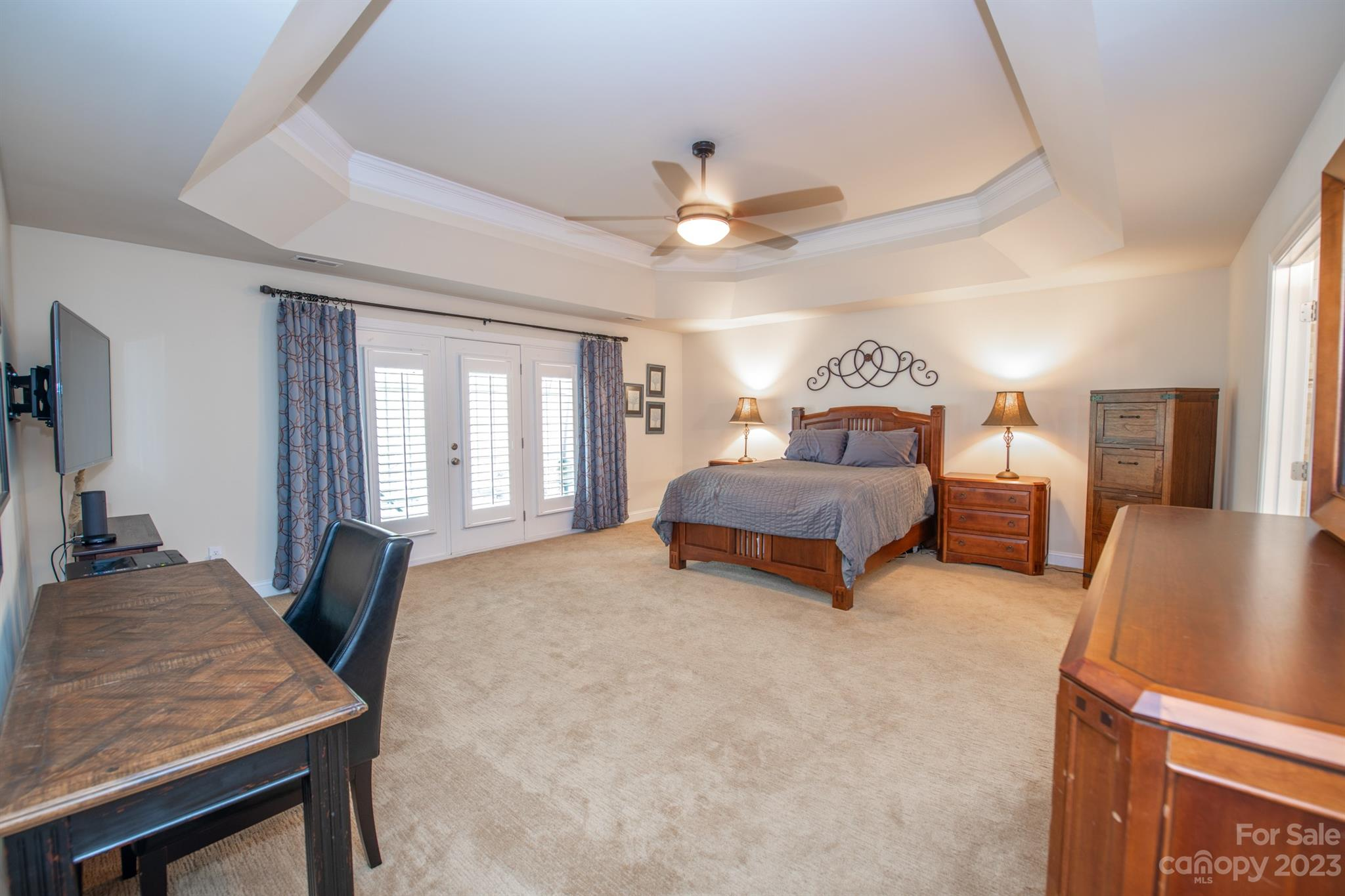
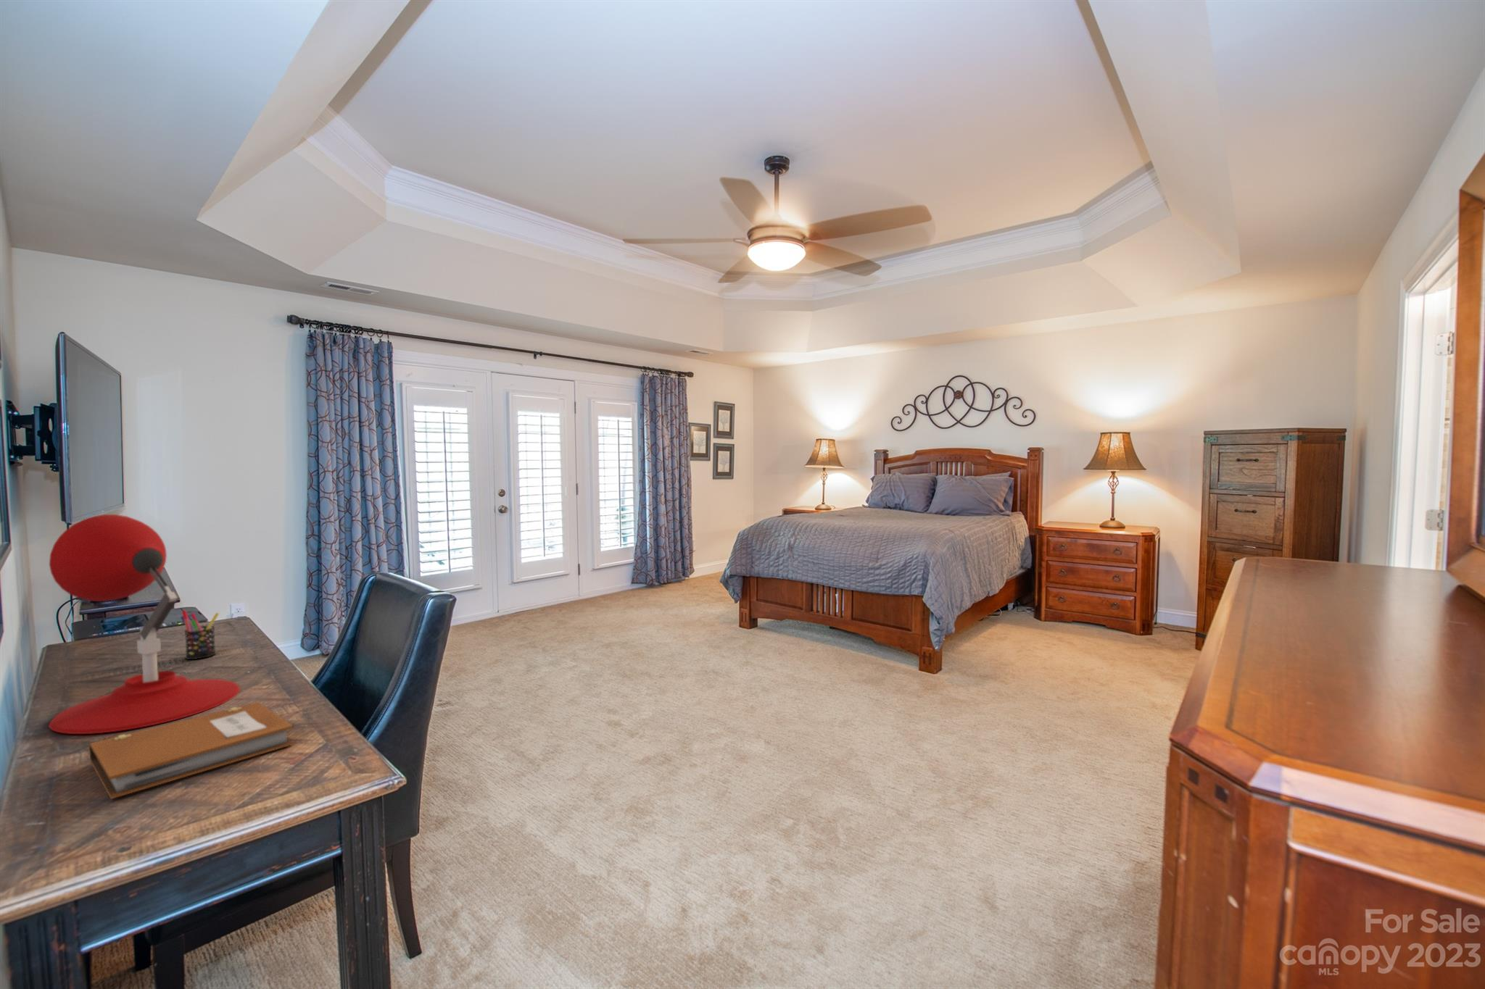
+ pen holder [180,609,220,660]
+ desk lamp [47,513,241,735]
+ notebook [88,701,295,800]
